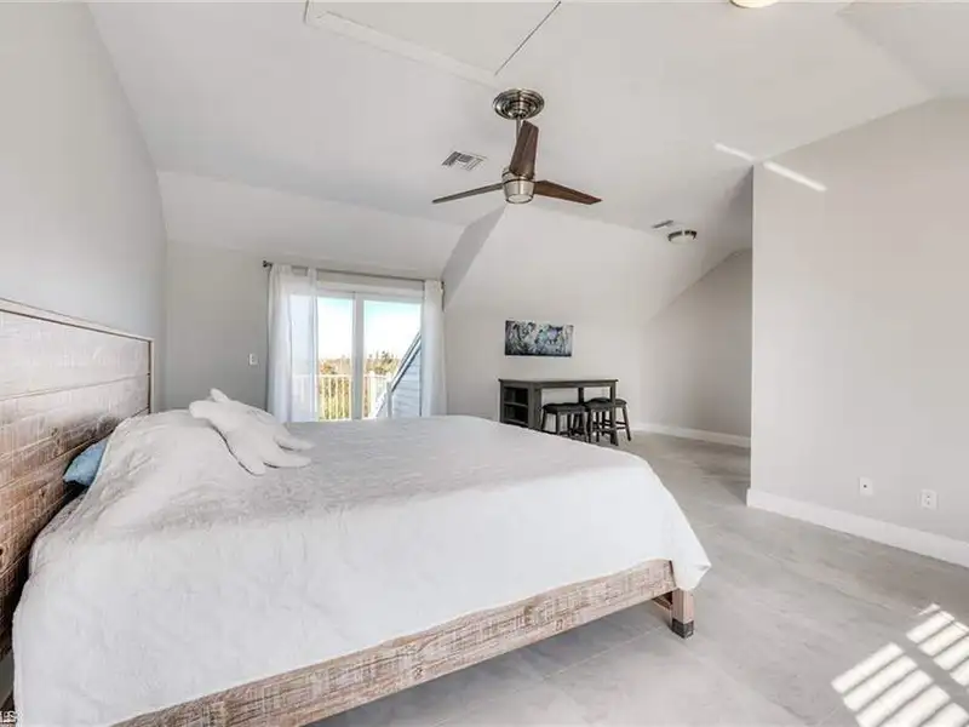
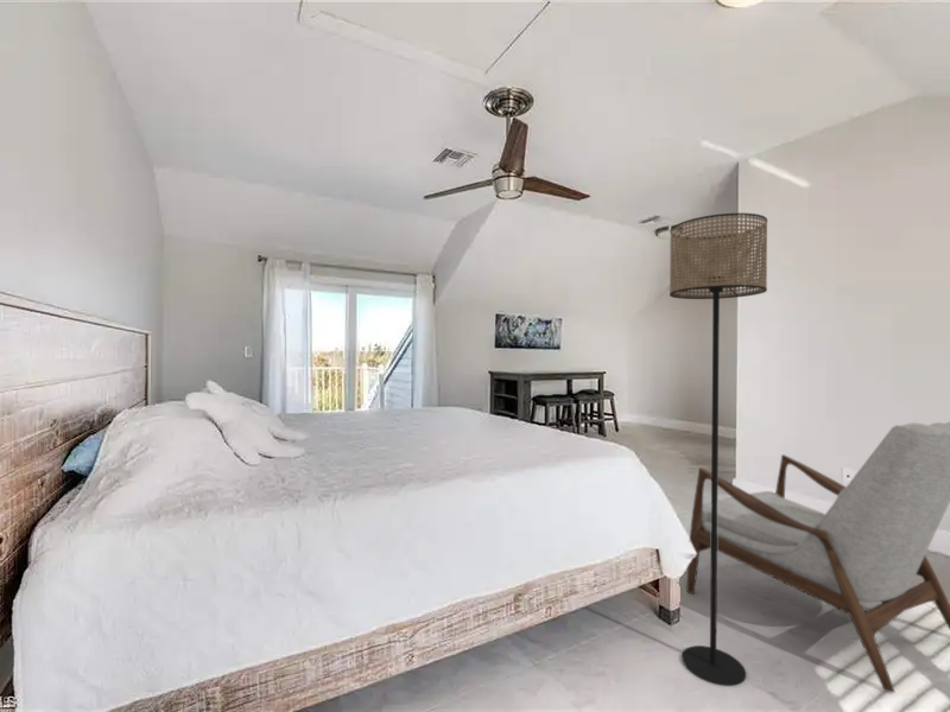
+ floor lamp [669,212,768,687]
+ armchair [685,421,950,694]
